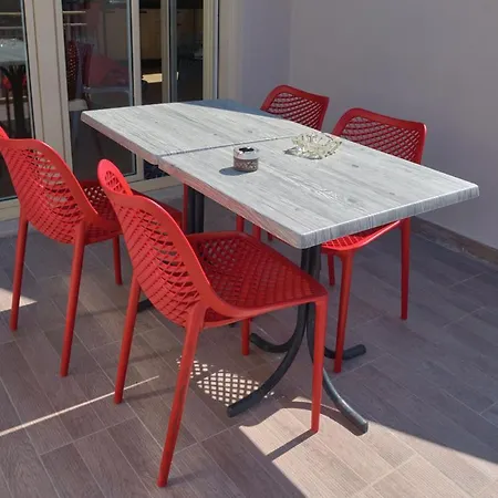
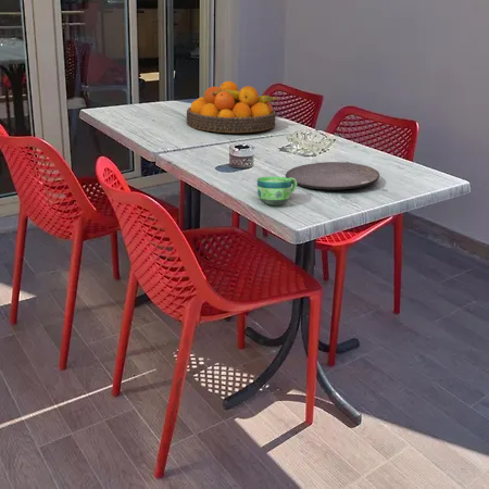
+ cup [256,176,298,206]
+ fruit bowl [186,80,279,134]
+ plate [285,161,380,190]
